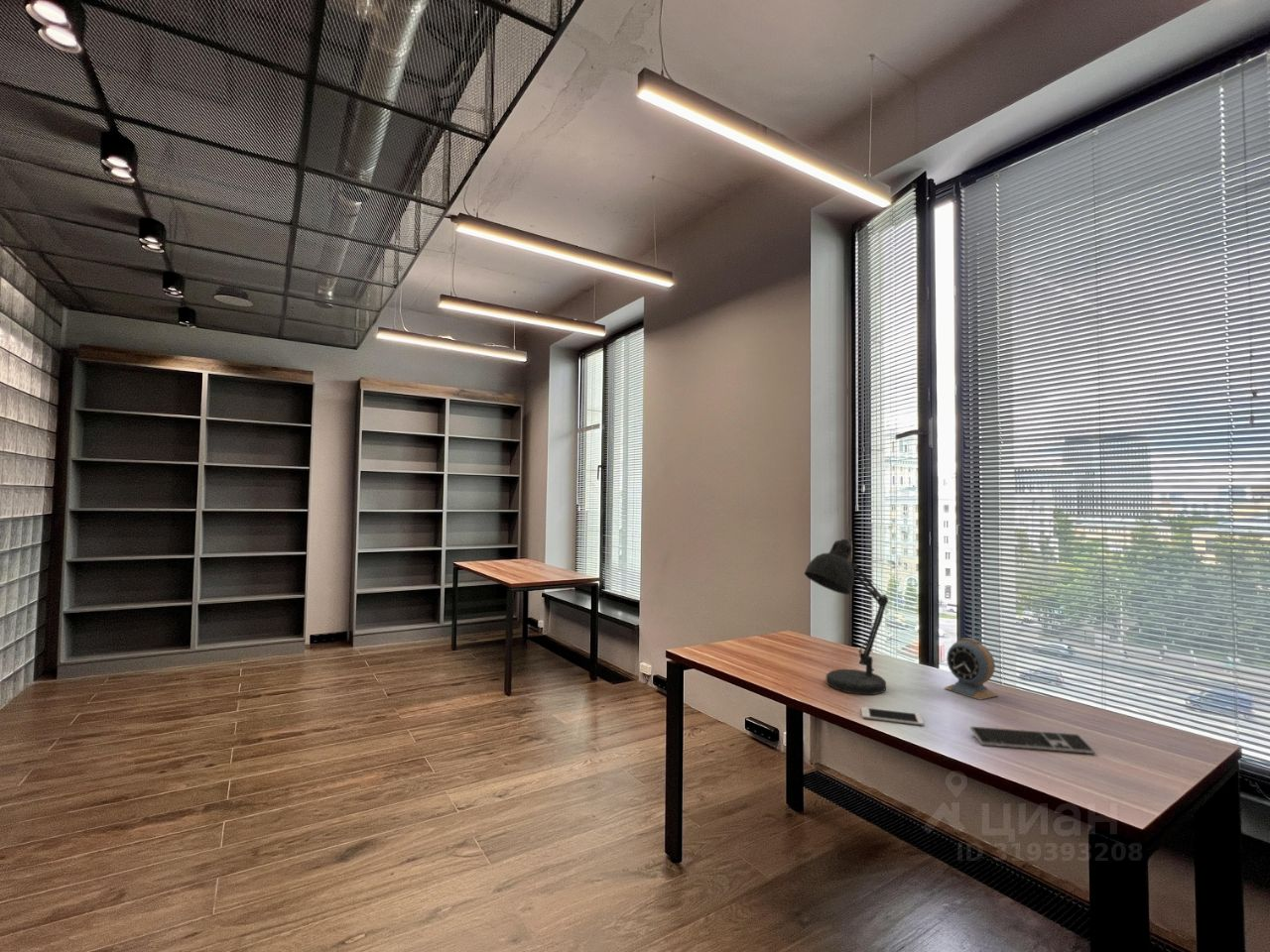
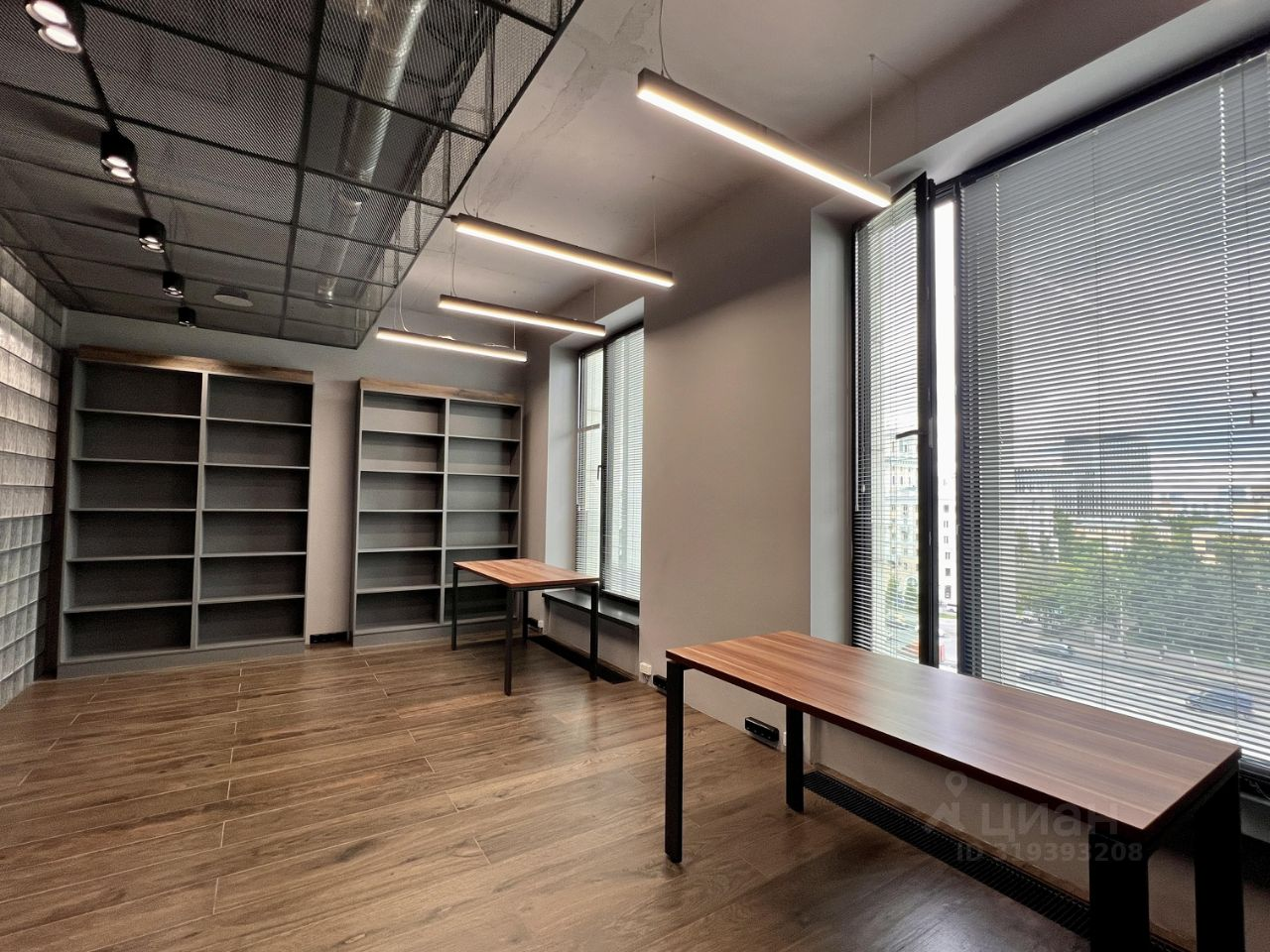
- cell phone [860,706,925,726]
- desk lamp [803,538,889,695]
- keyboard [969,725,1096,755]
- alarm clock [944,637,999,701]
